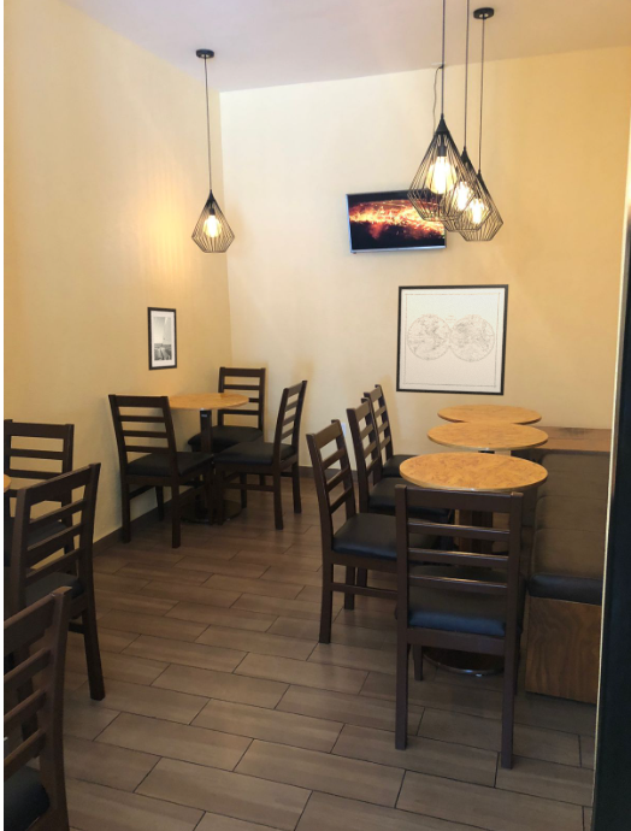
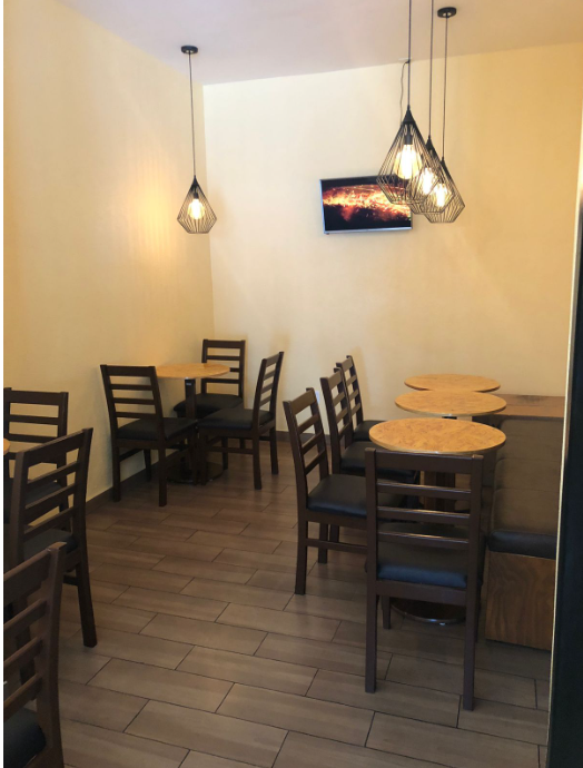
- wall art [146,306,178,372]
- wall art [395,283,509,397]
